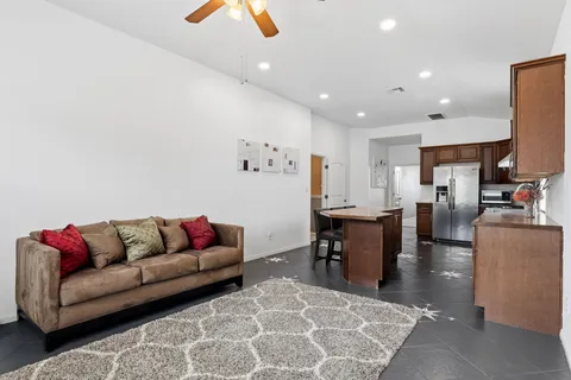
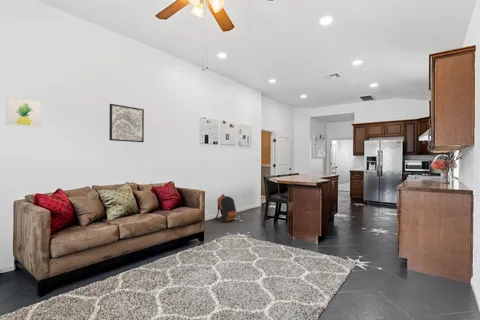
+ wall art [108,103,145,143]
+ wall art [5,95,43,128]
+ backpack [213,193,238,223]
